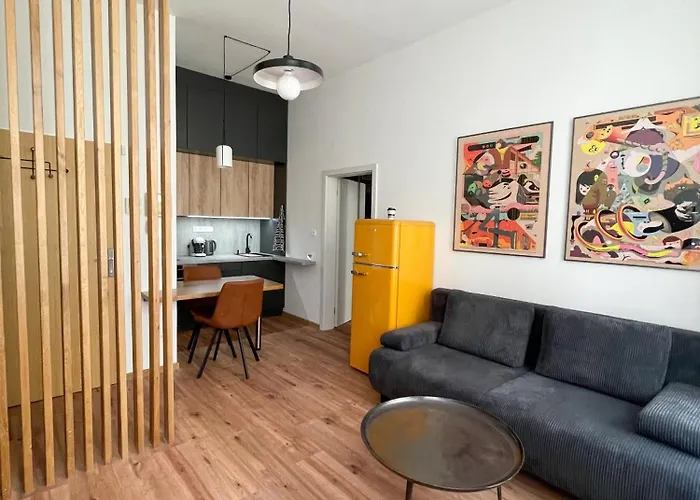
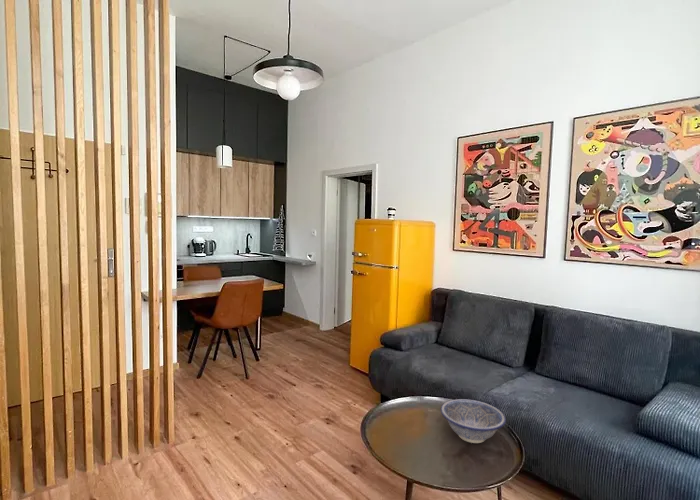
+ decorative bowl [440,398,507,444]
